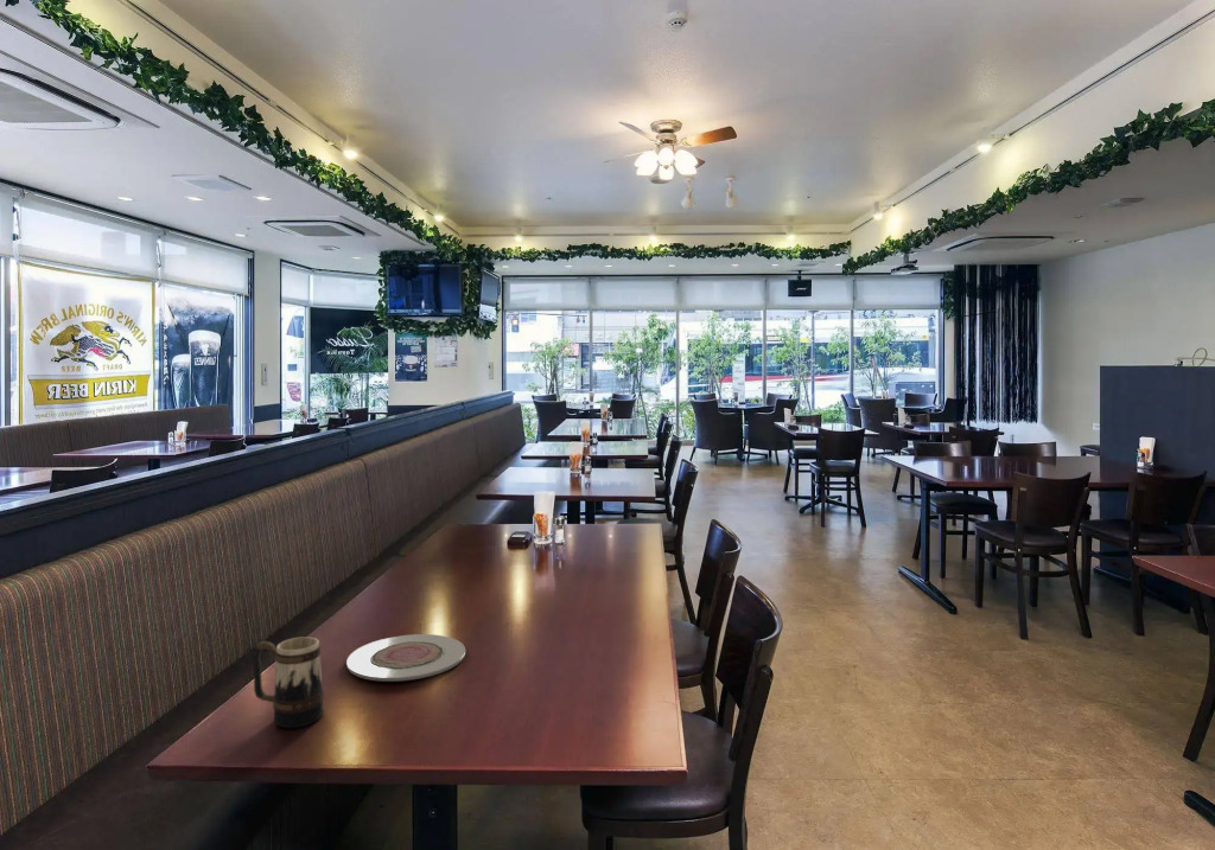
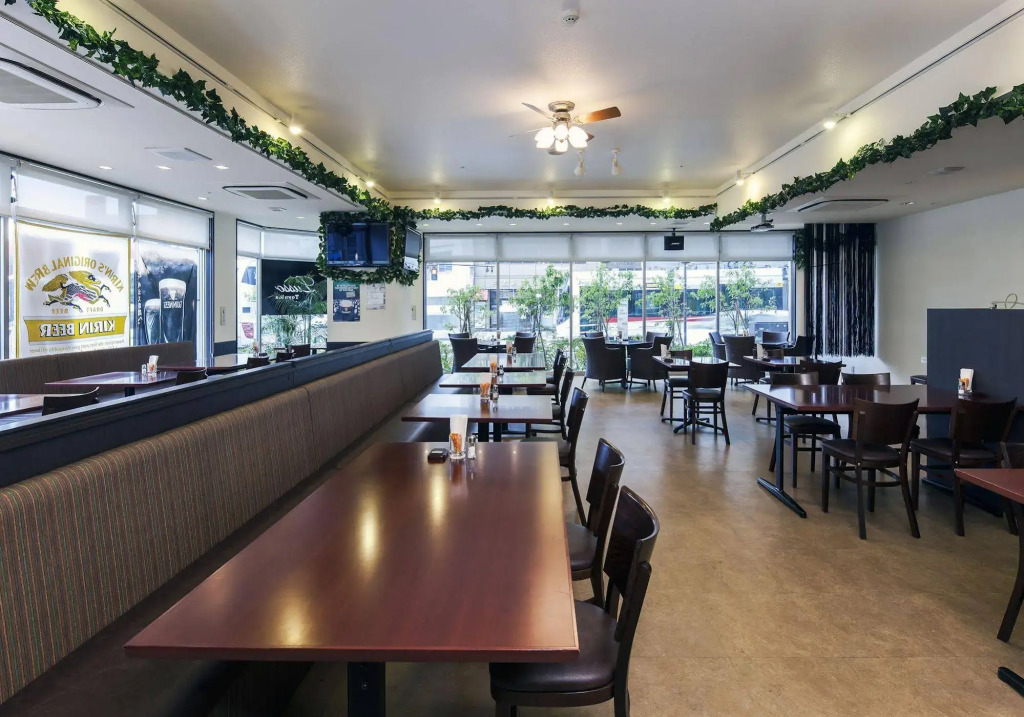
- plate [345,633,466,683]
- beer mug [252,635,325,729]
